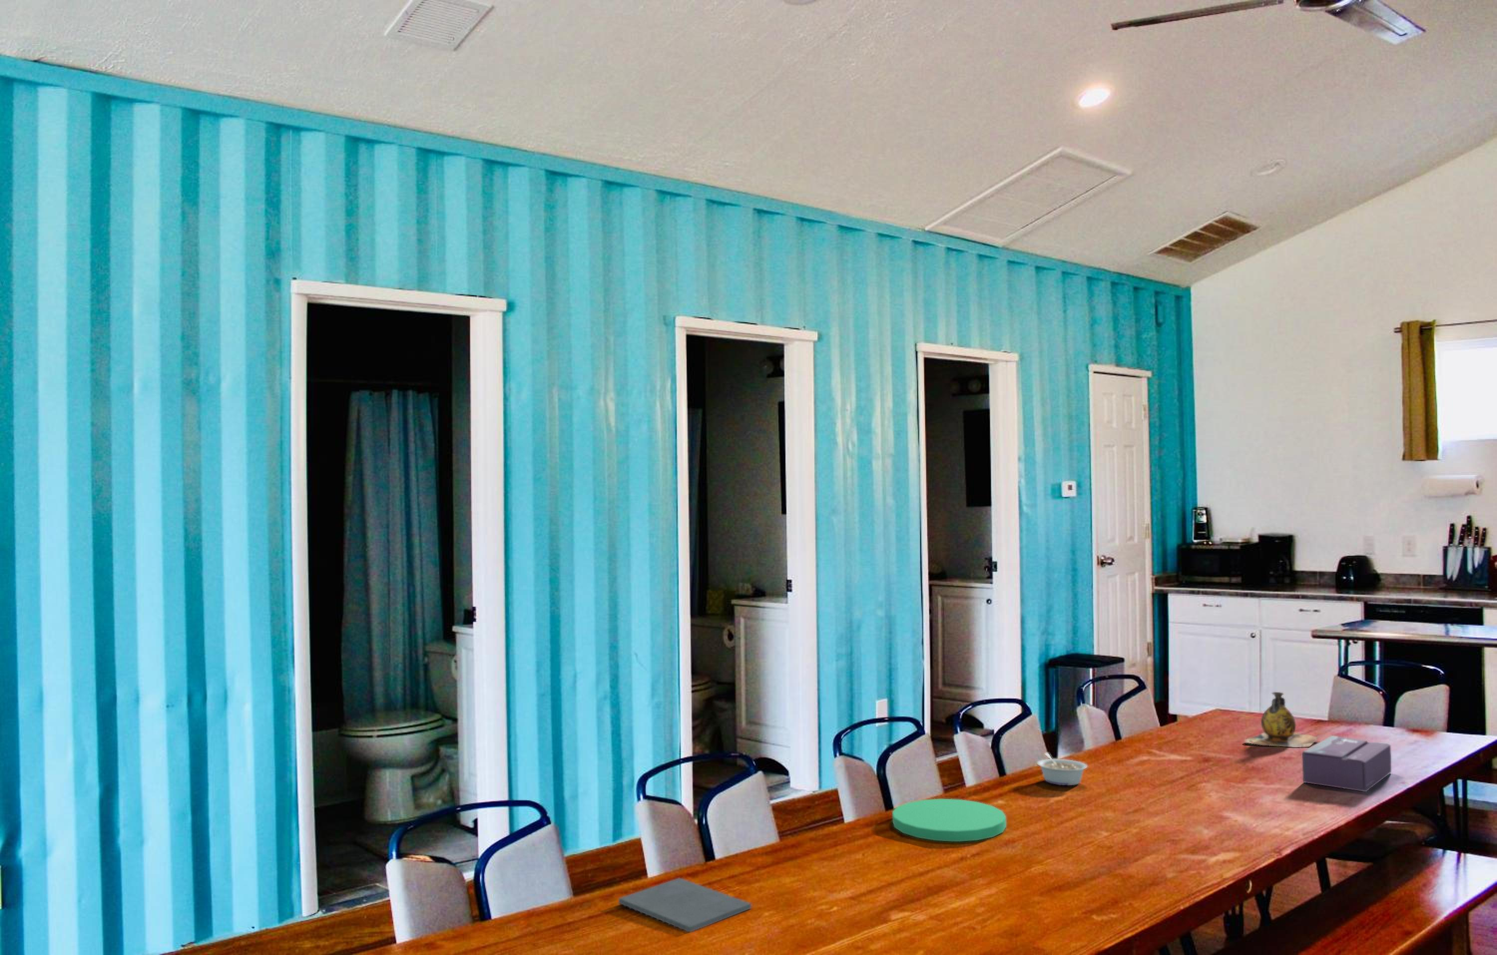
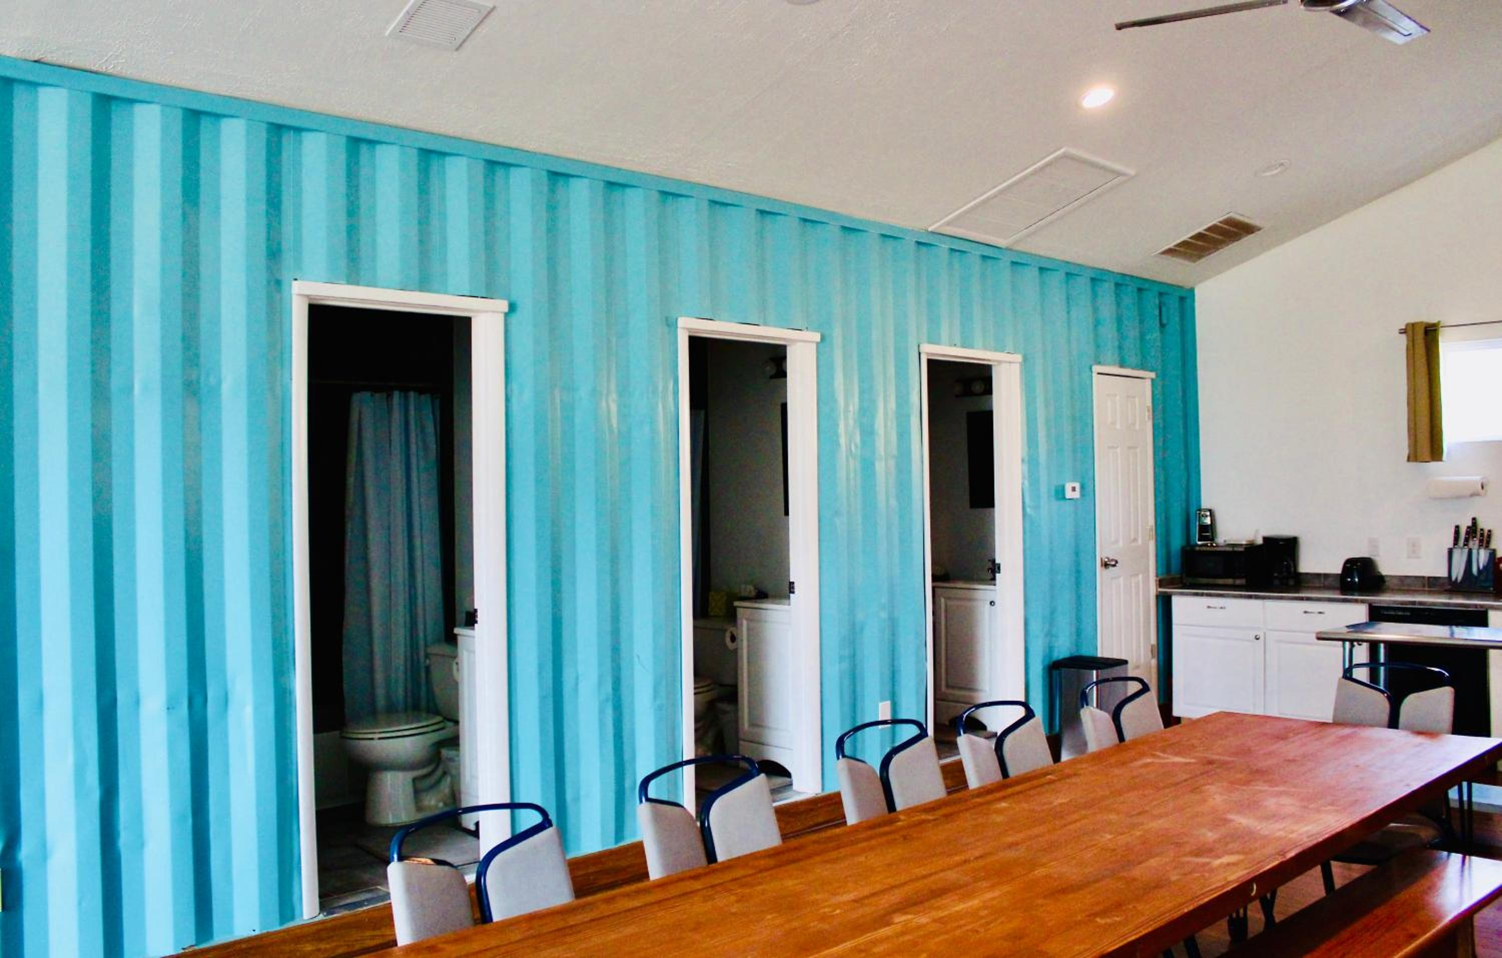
- vase [1244,692,1320,748]
- plate [891,798,1007,843]
- tissue box [1302,735,1392,792]
- notepad [619,878,753,932]
- legume [1037,752,1088,786]
